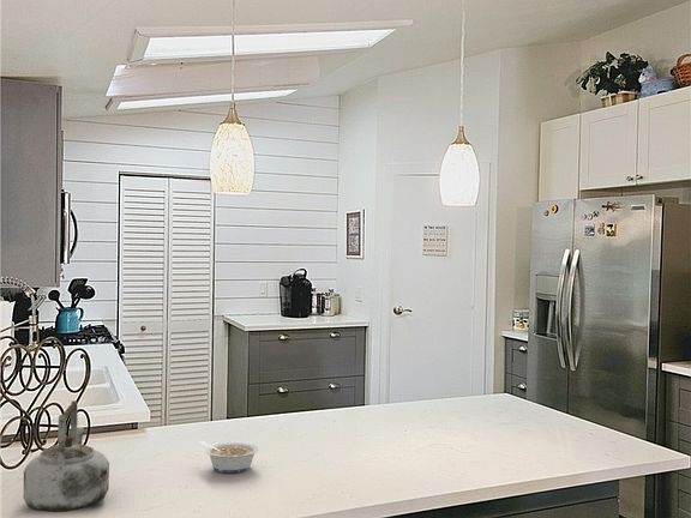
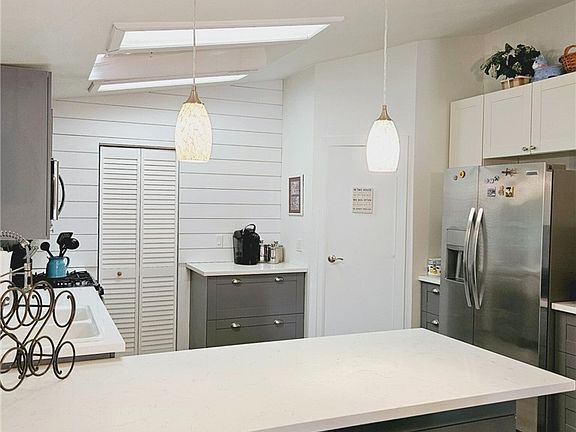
- legume [199,440,259,474]
- kettle [23,399,110,513]
